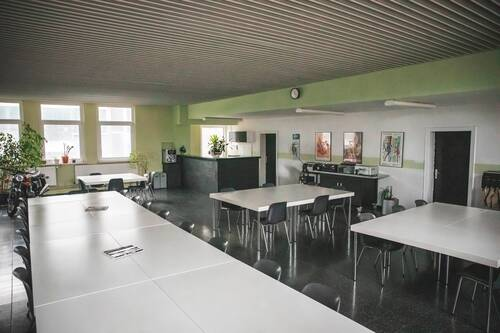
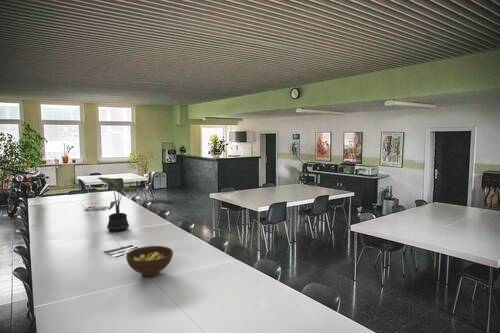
+ fruit bowl [125,245,174,277]
+ potted plant [97,176,136,233]
